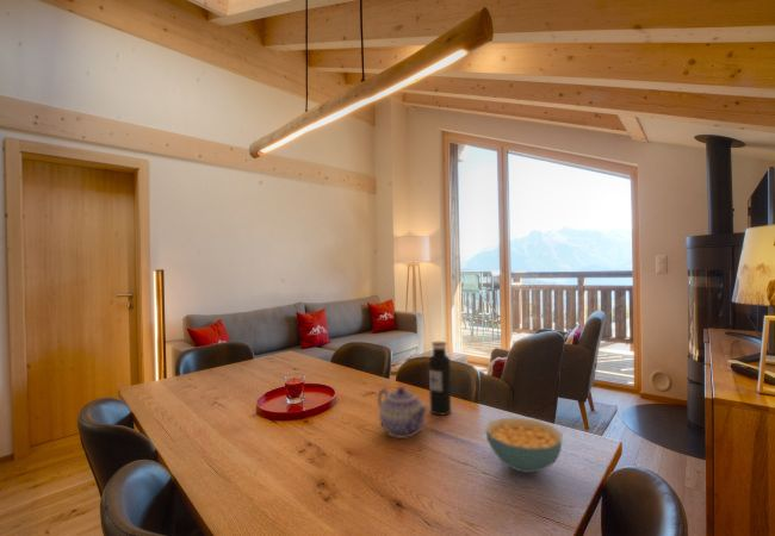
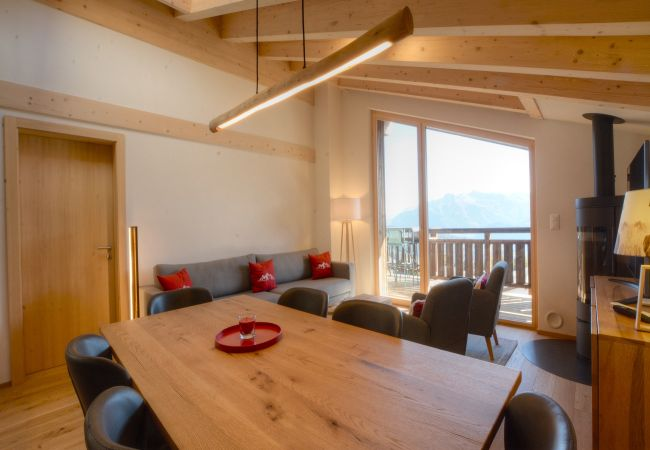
- cereal bowl [484,417,564,474]
- teapot [377,386,429,440]
- water bottle [428,341,452,416]
